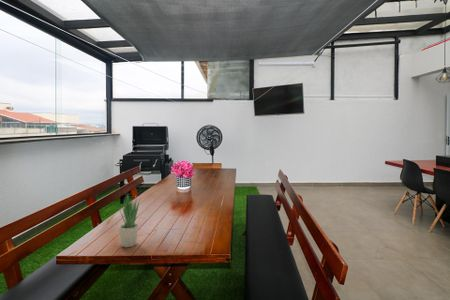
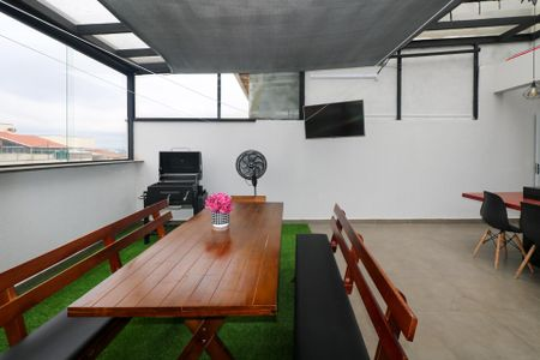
- potted plant [117,192,141,248]
